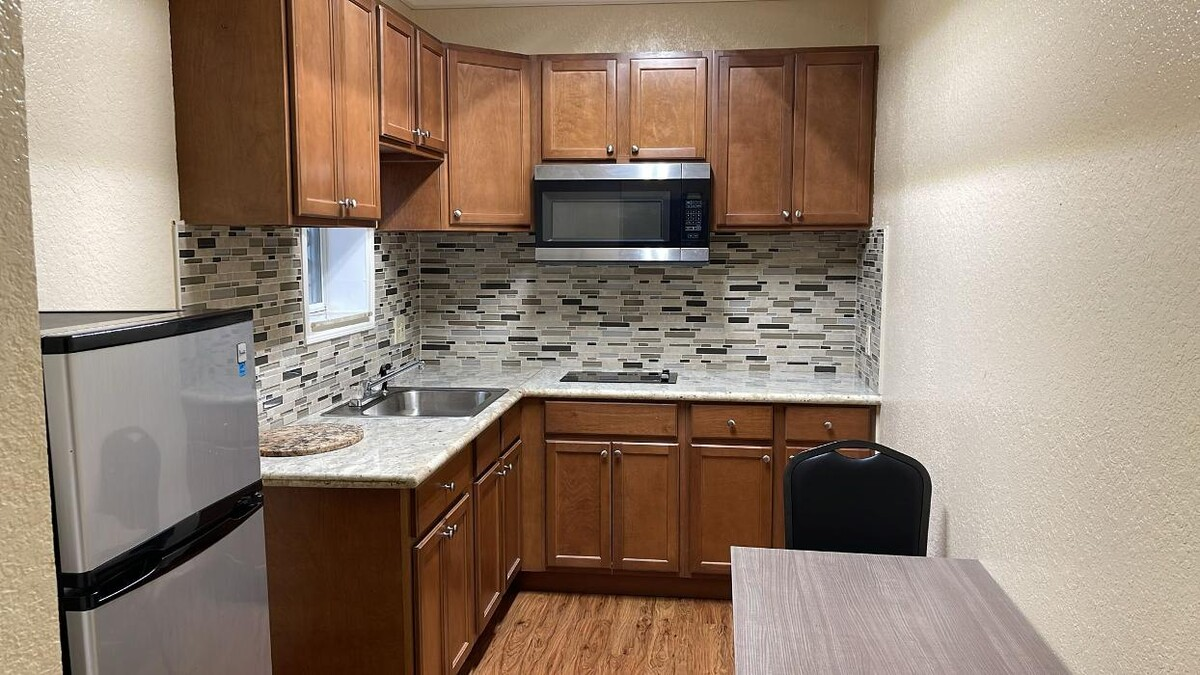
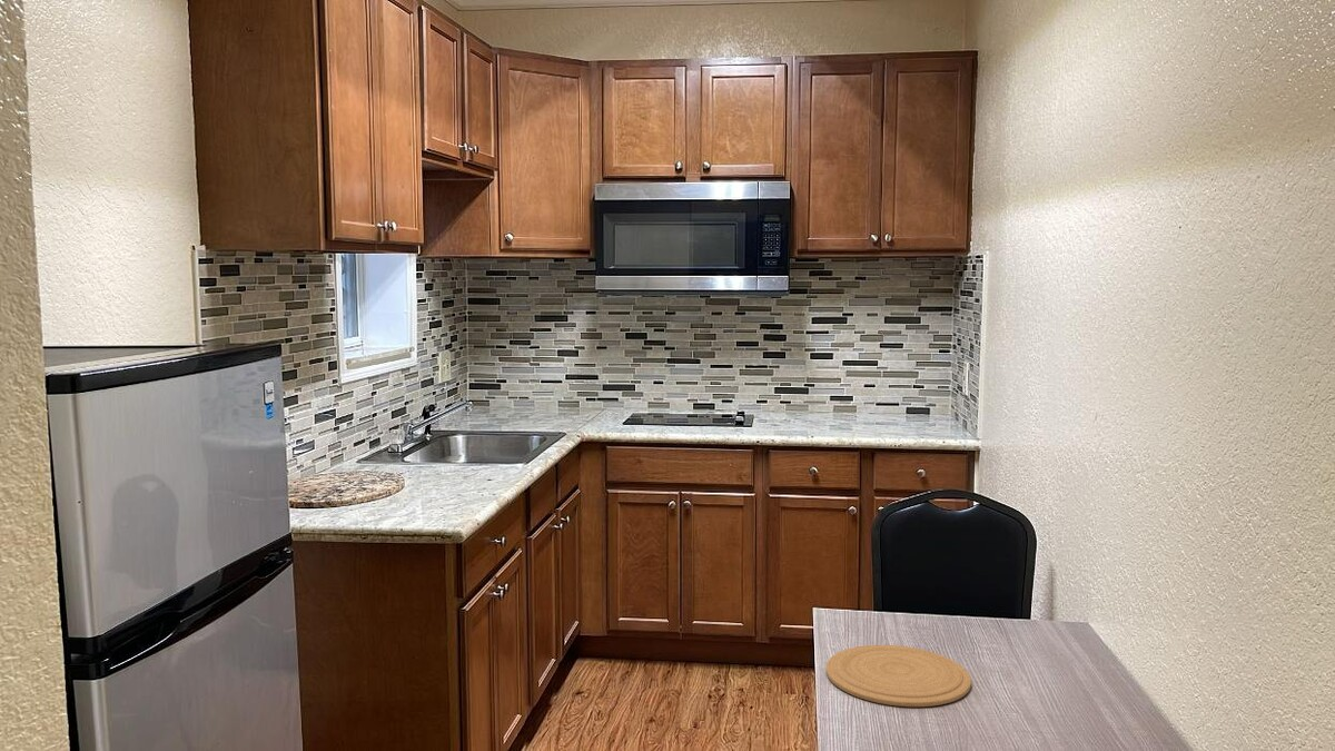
+ plate [825,644,972,708]
